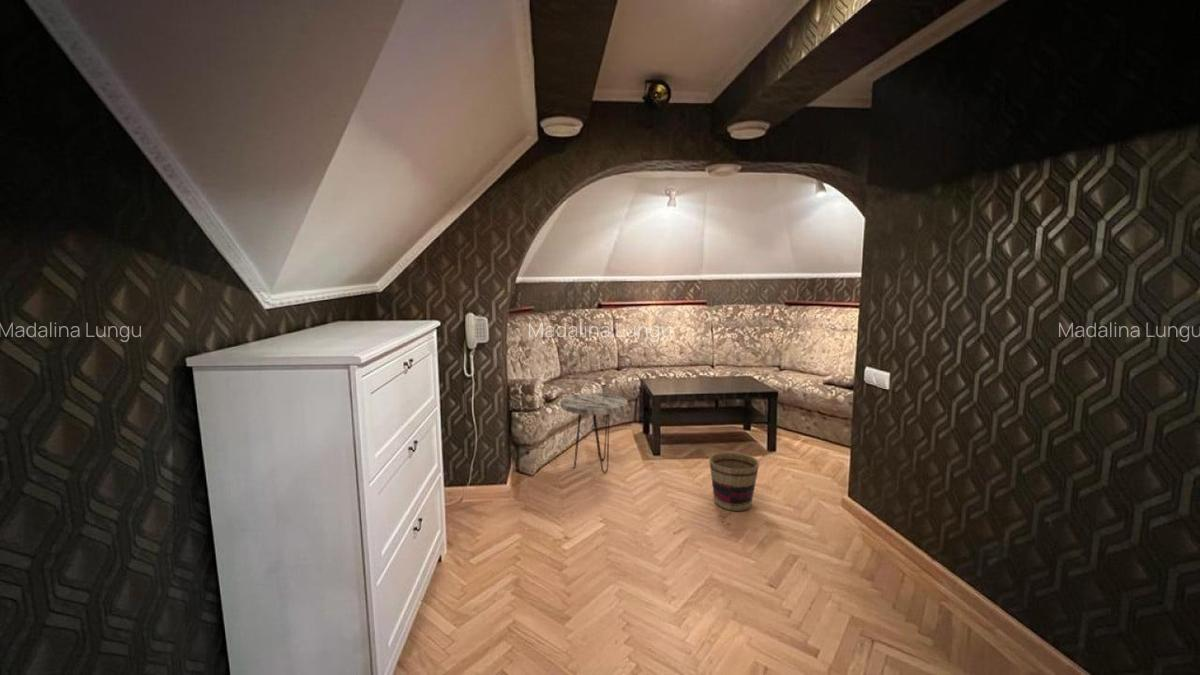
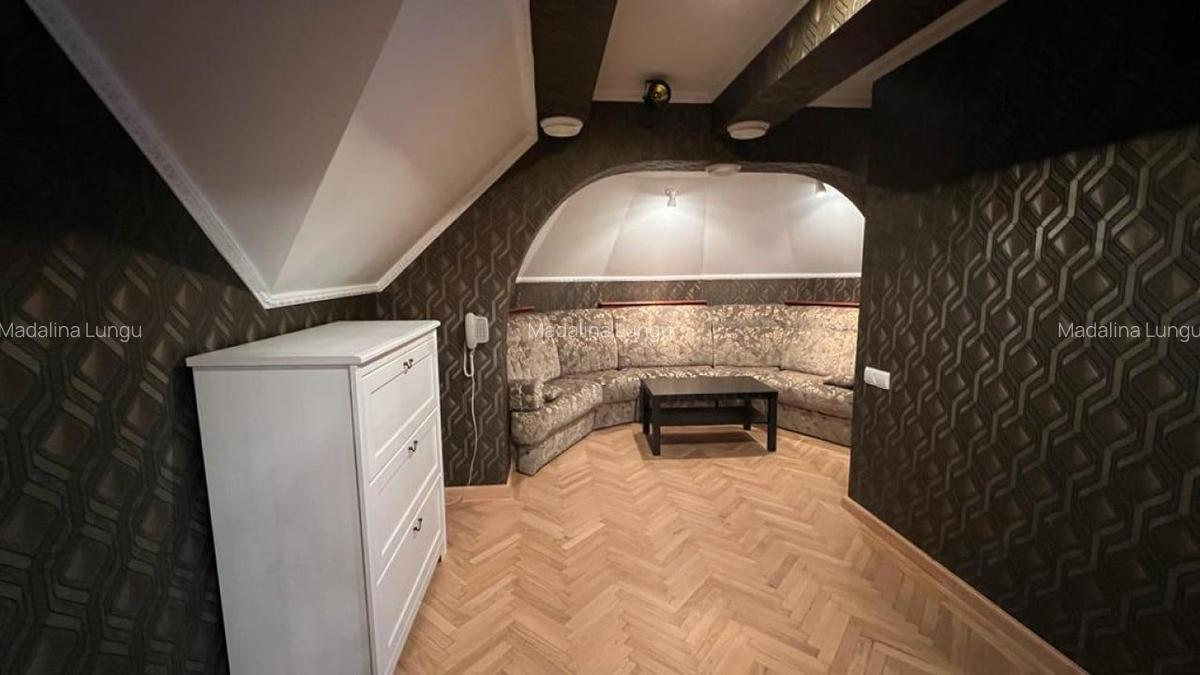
- basket [708,451,760,512]
- side table [559,392,629,474]
